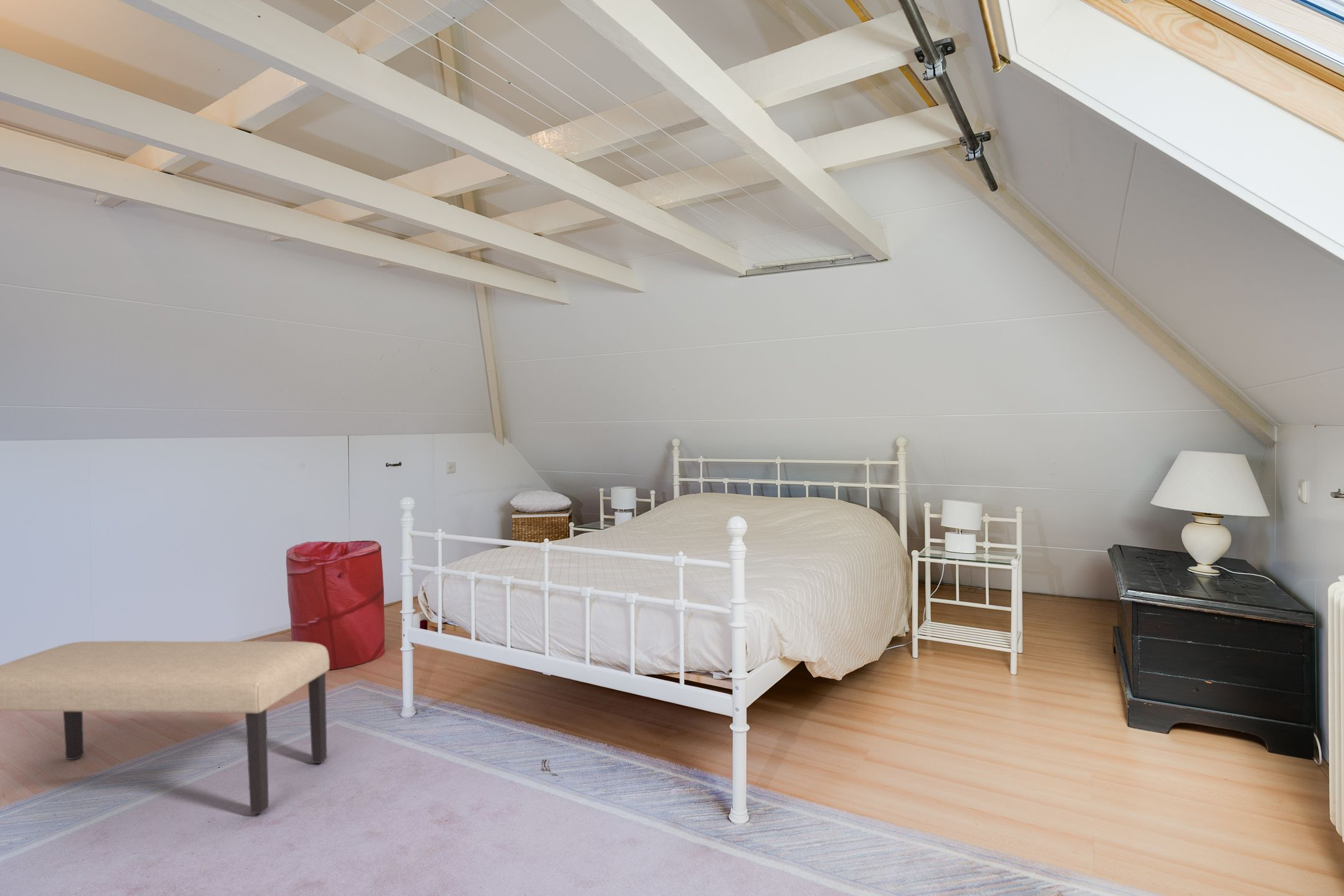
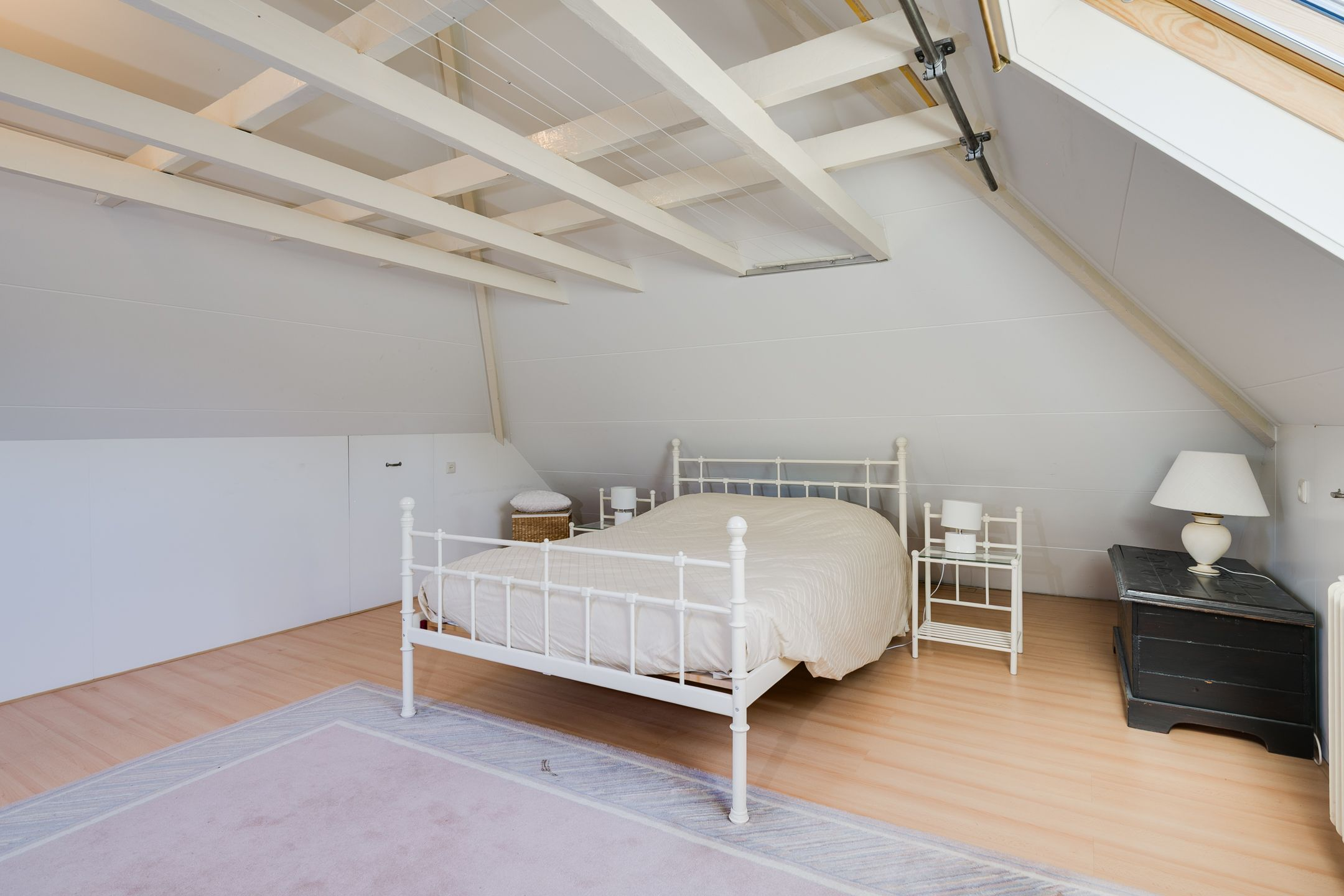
- laundry hamper [286,540,385,670]
- bench [0,640,330,814]
